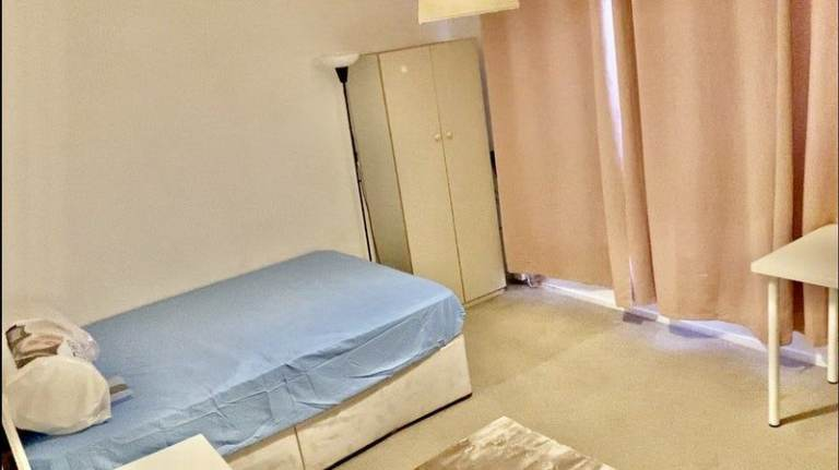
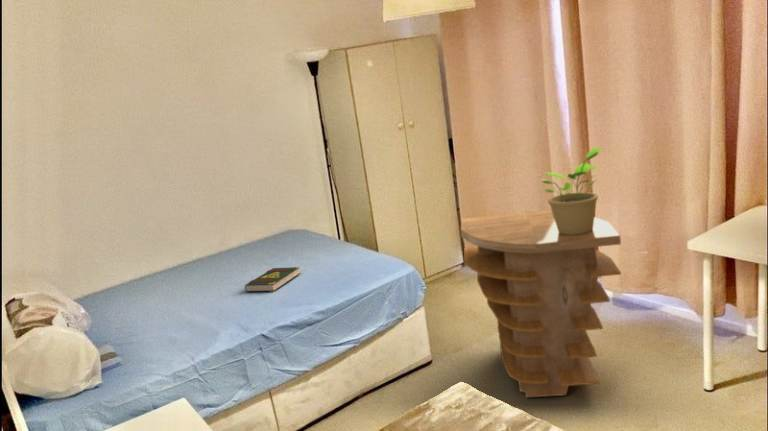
+ book [244,266,301,293]
+ side table [460,210,622,399]
+ potted plant [540,146,602,235]
